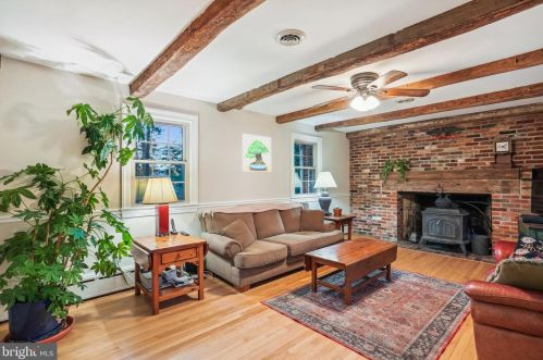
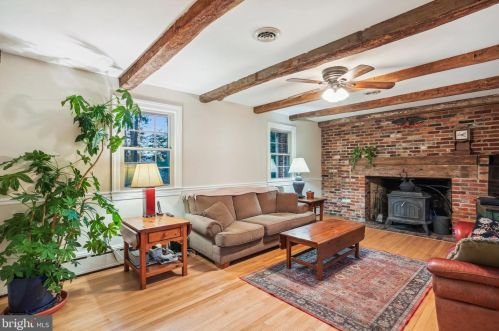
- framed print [242,133,272,173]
